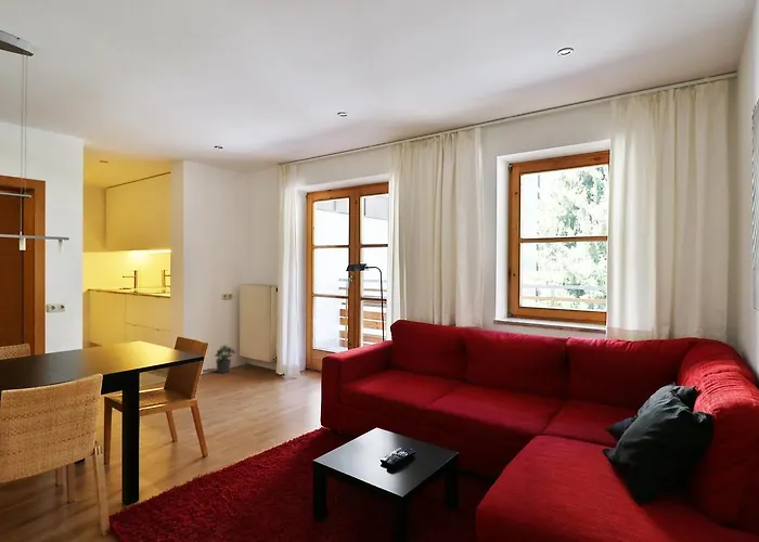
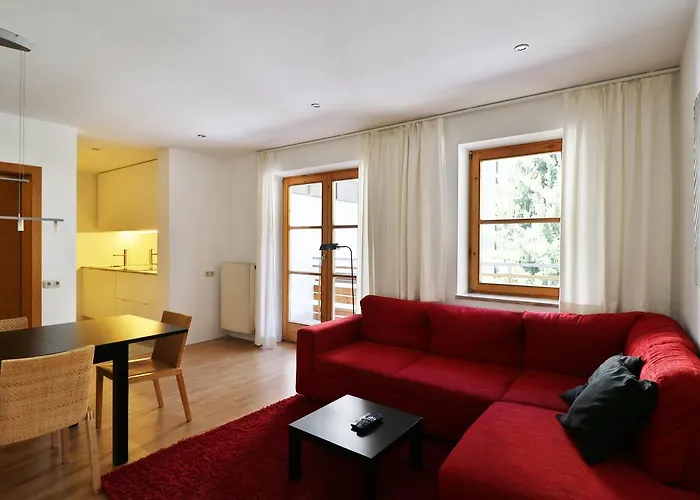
- potted plant [214,344,237,374]
